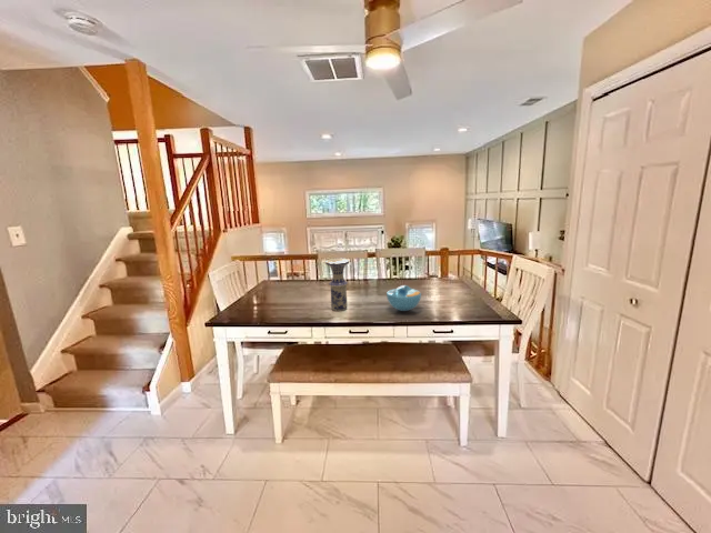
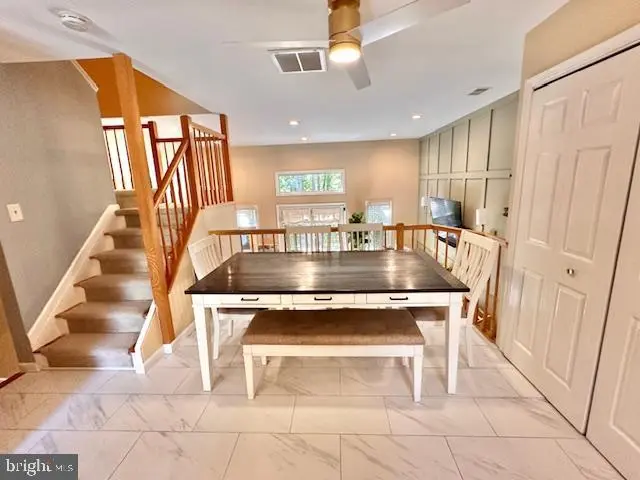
- bowl [385,284,422,312]
- vase [324,258,350,312]
